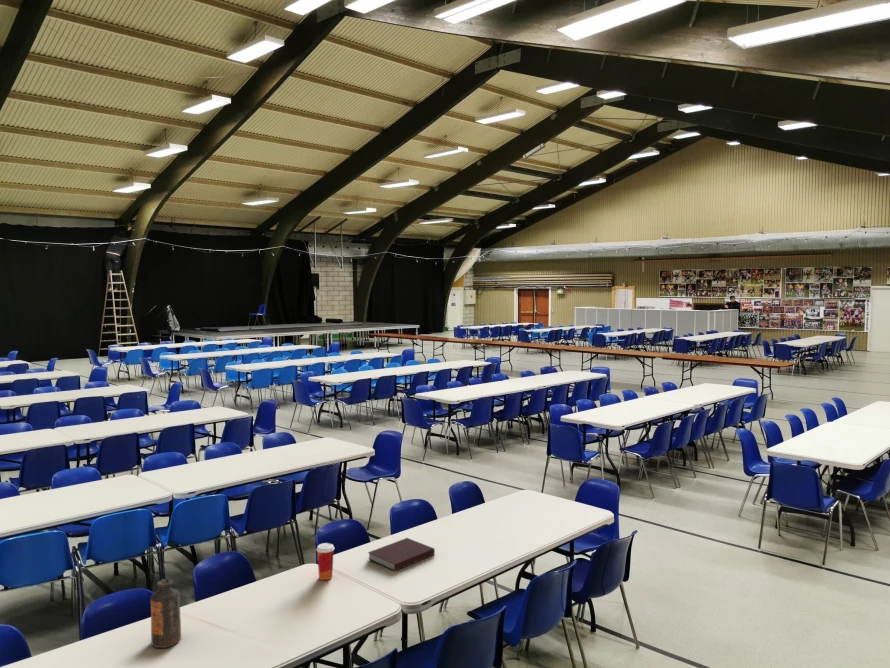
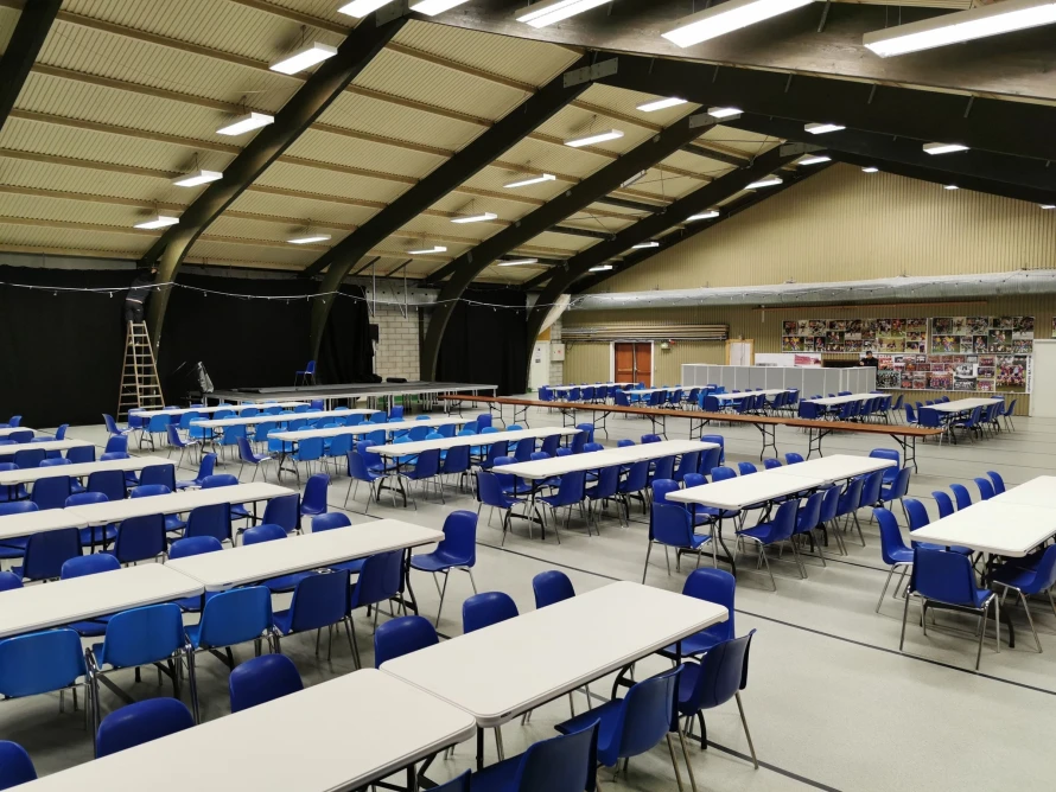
- notebook [367,537,436,572]
- bottle [150,577,182,649]
- paper cup [316,542,335,581]
